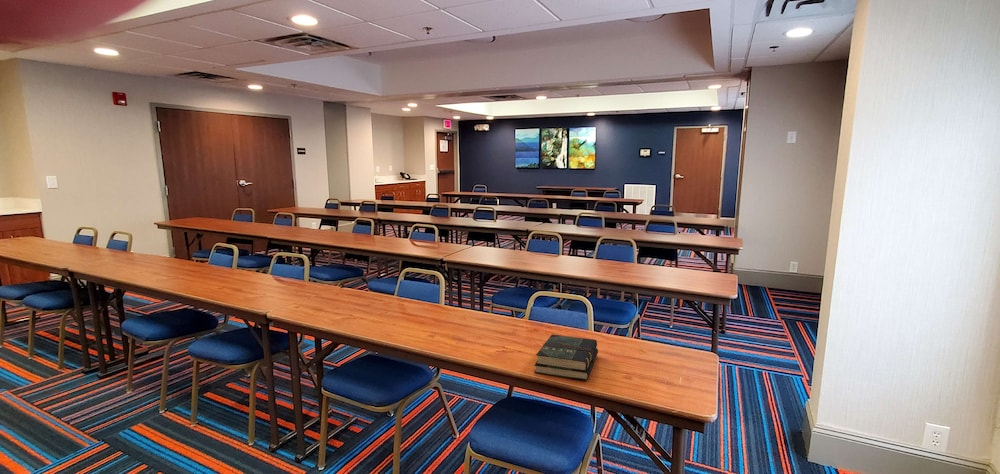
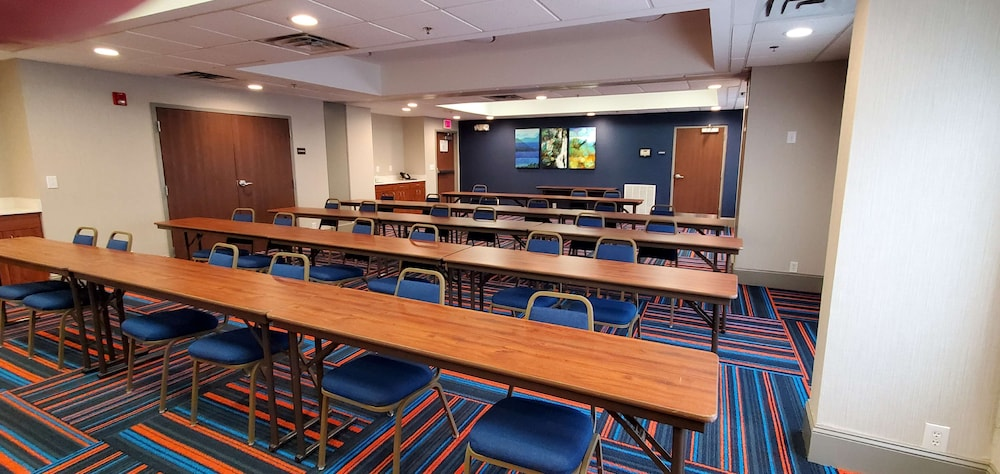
- book [533,334,599,381]
